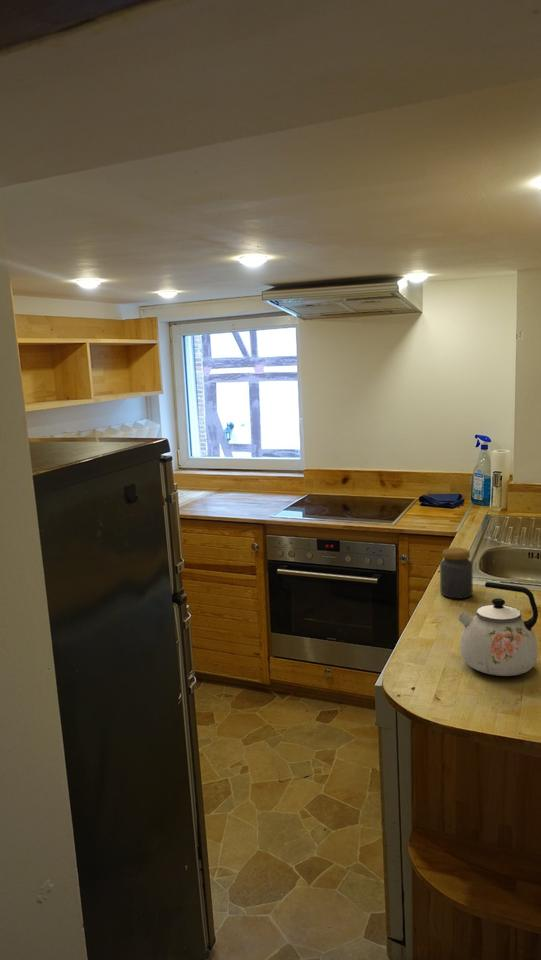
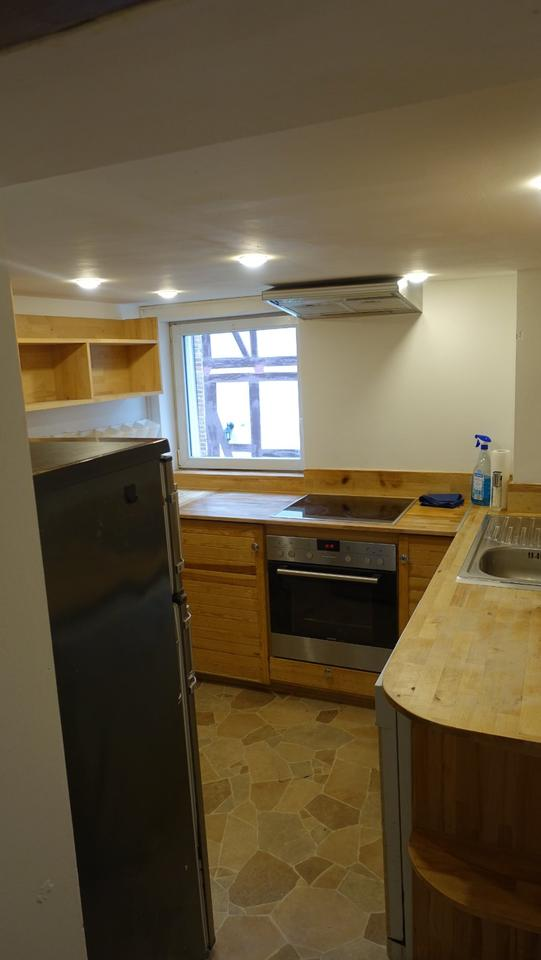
- jar [439,547,474,600]
- kettle [457,581,539,677]
